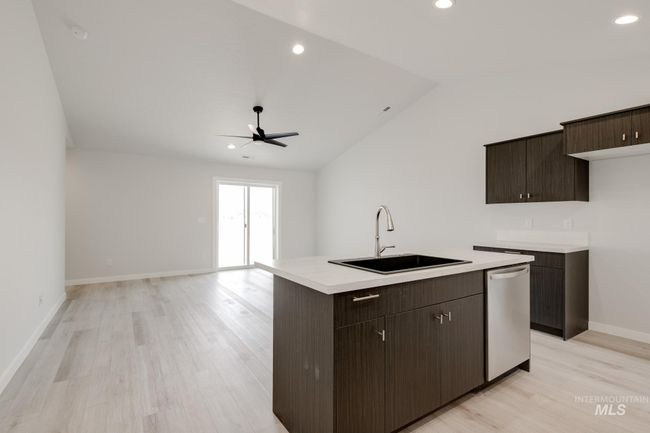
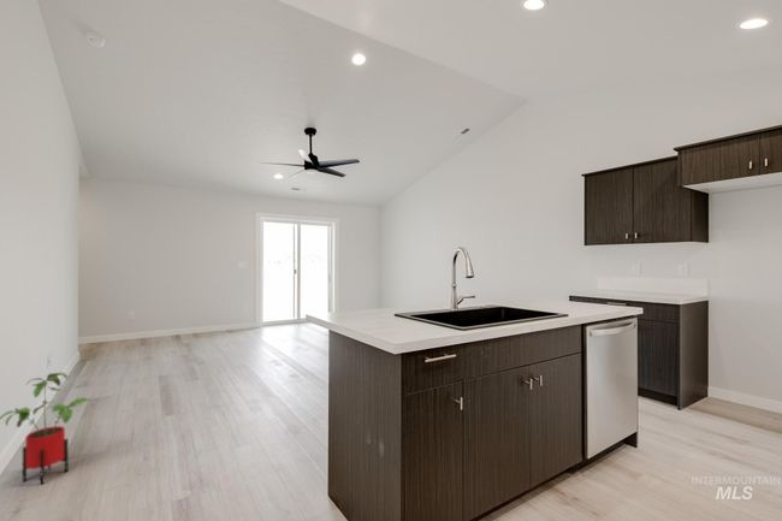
+ house plant [0,372,91,486]
